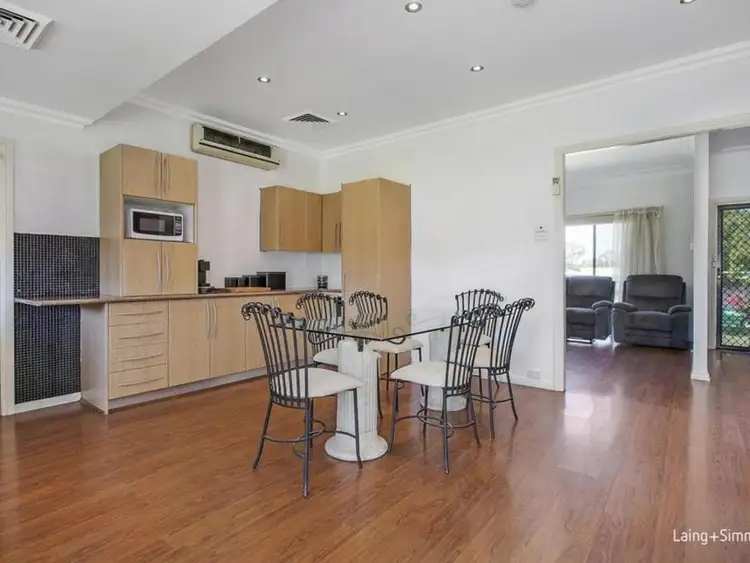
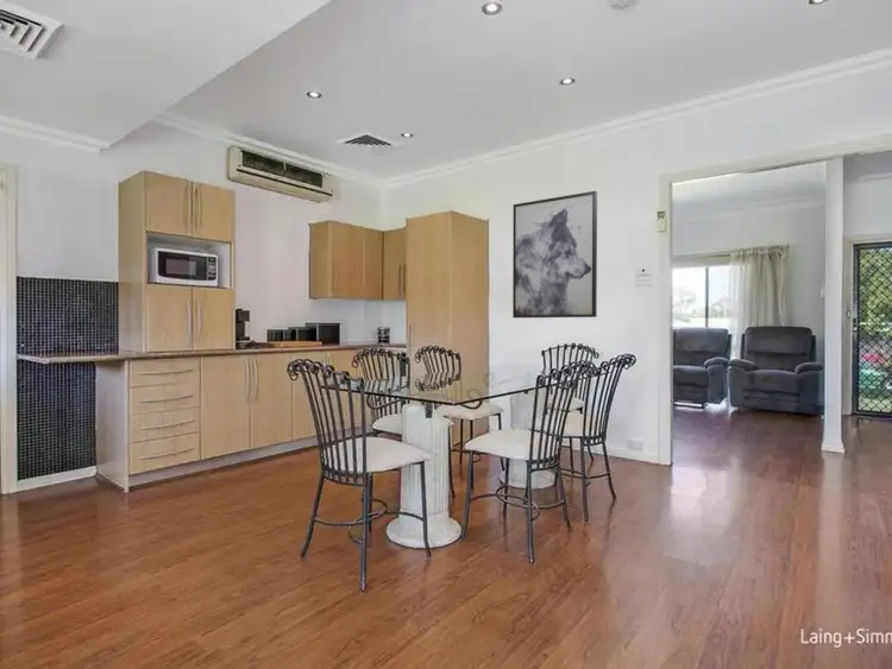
+ wall art [511,190,598,318]
